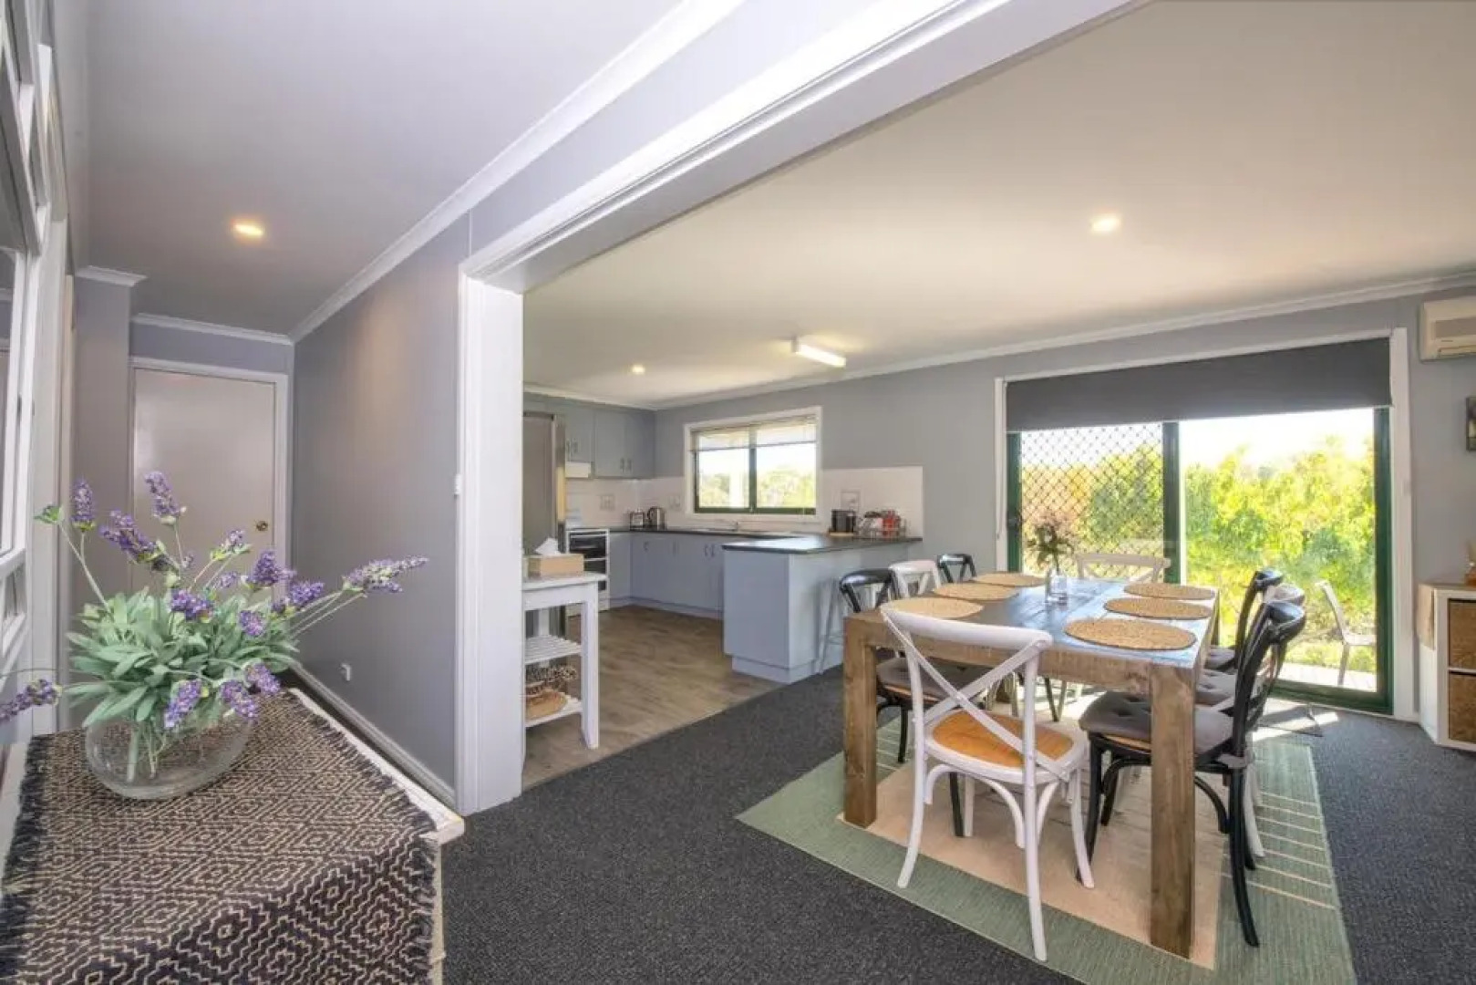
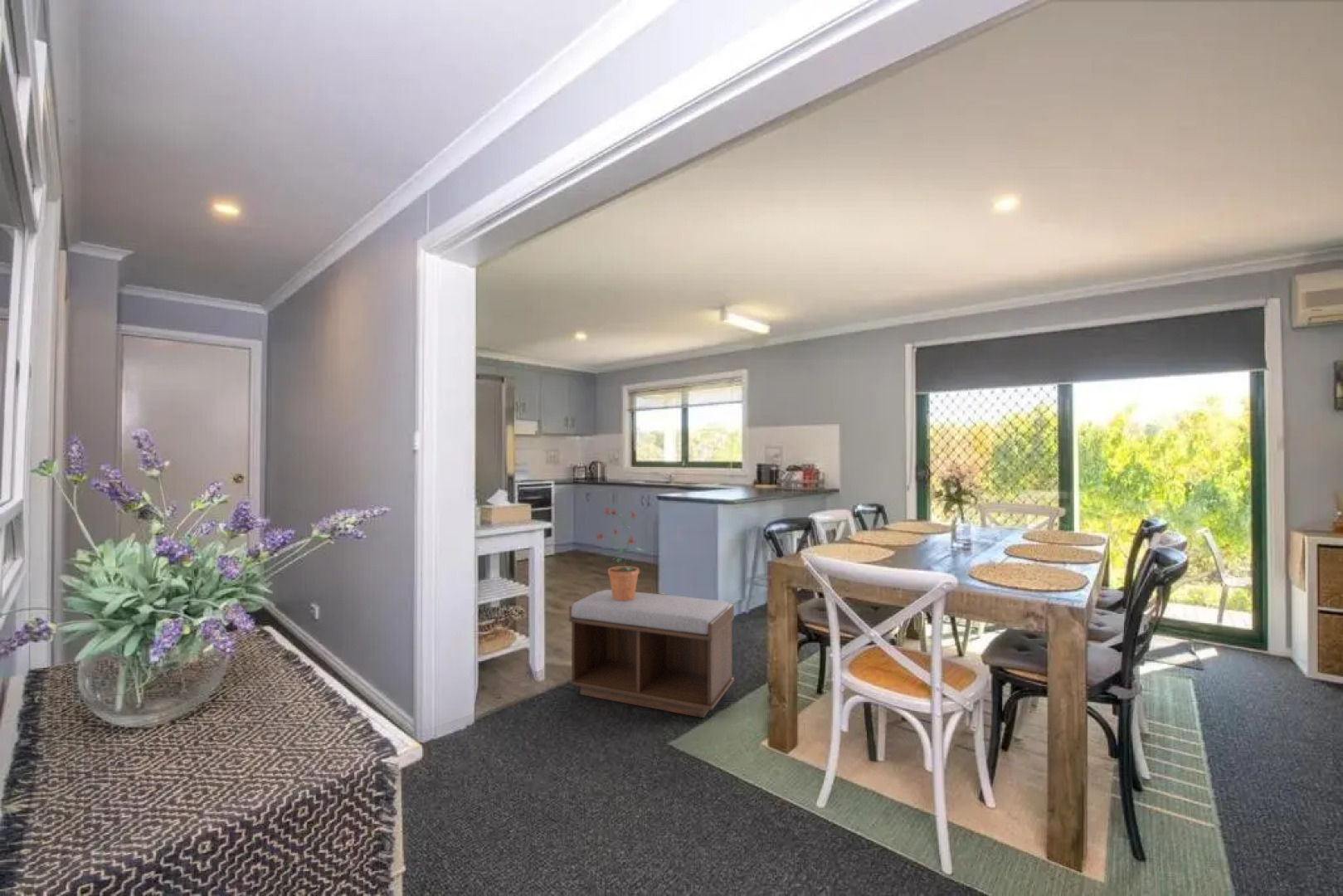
+ potted plant [596,506,644,601]
+ bench [568,589,735,718]
